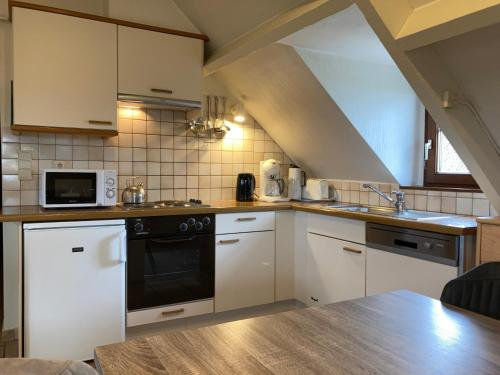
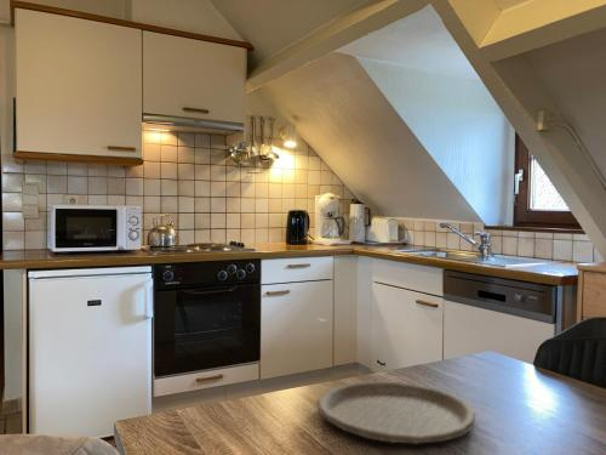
+ plate [316,380,476,445]
